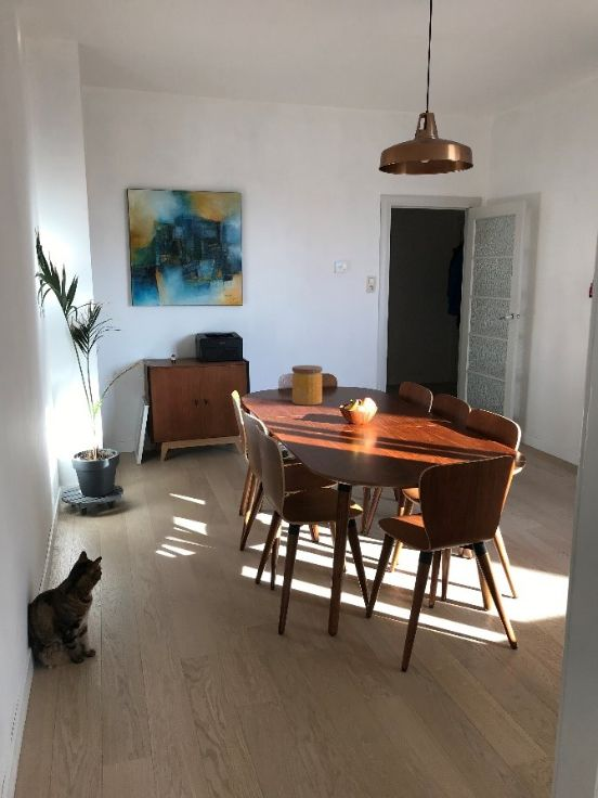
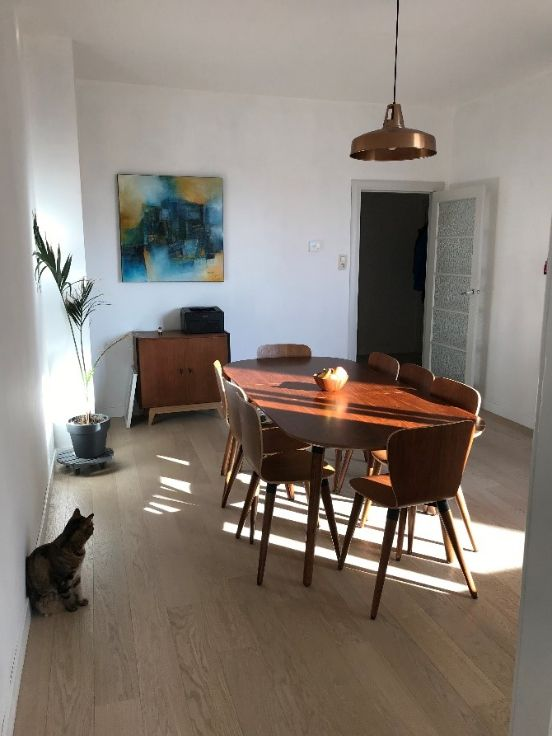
- jar [291,364,323,407]
